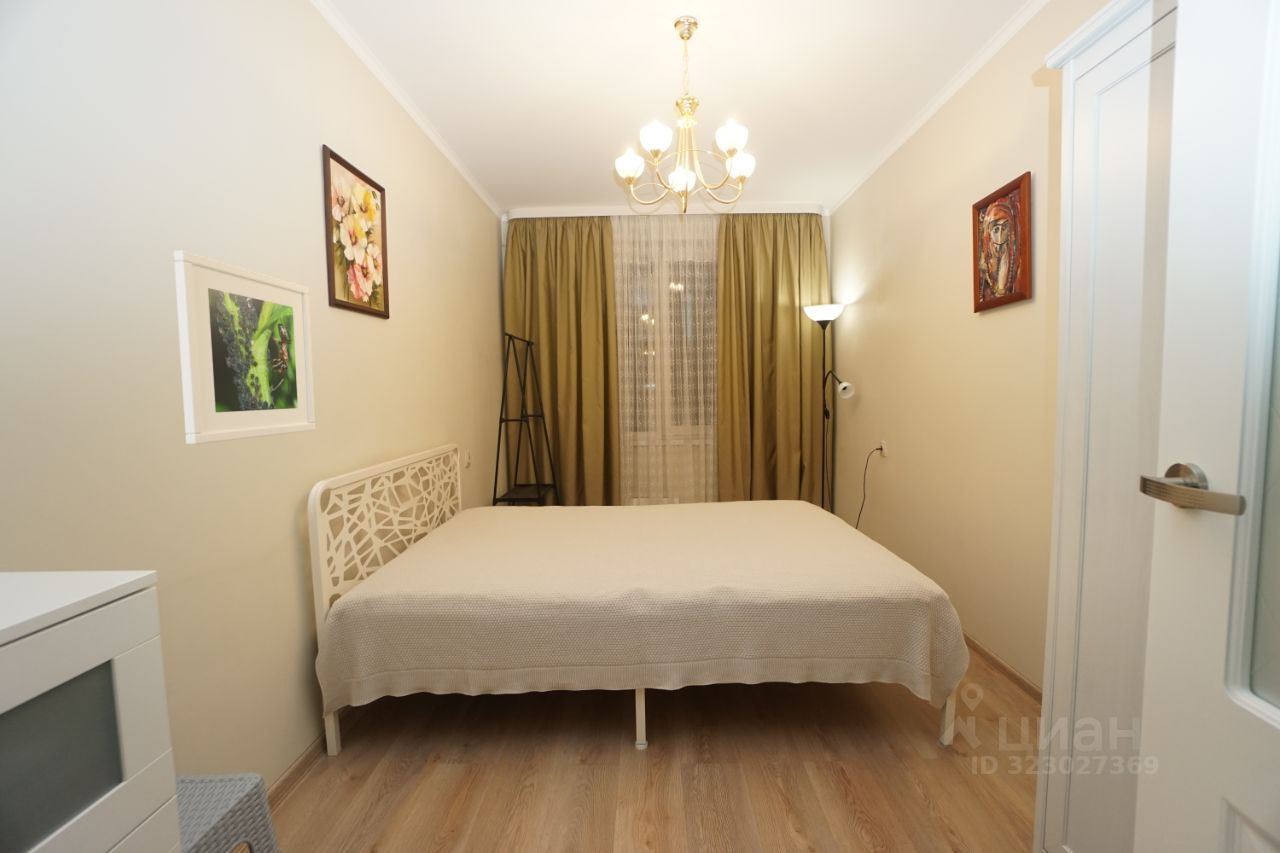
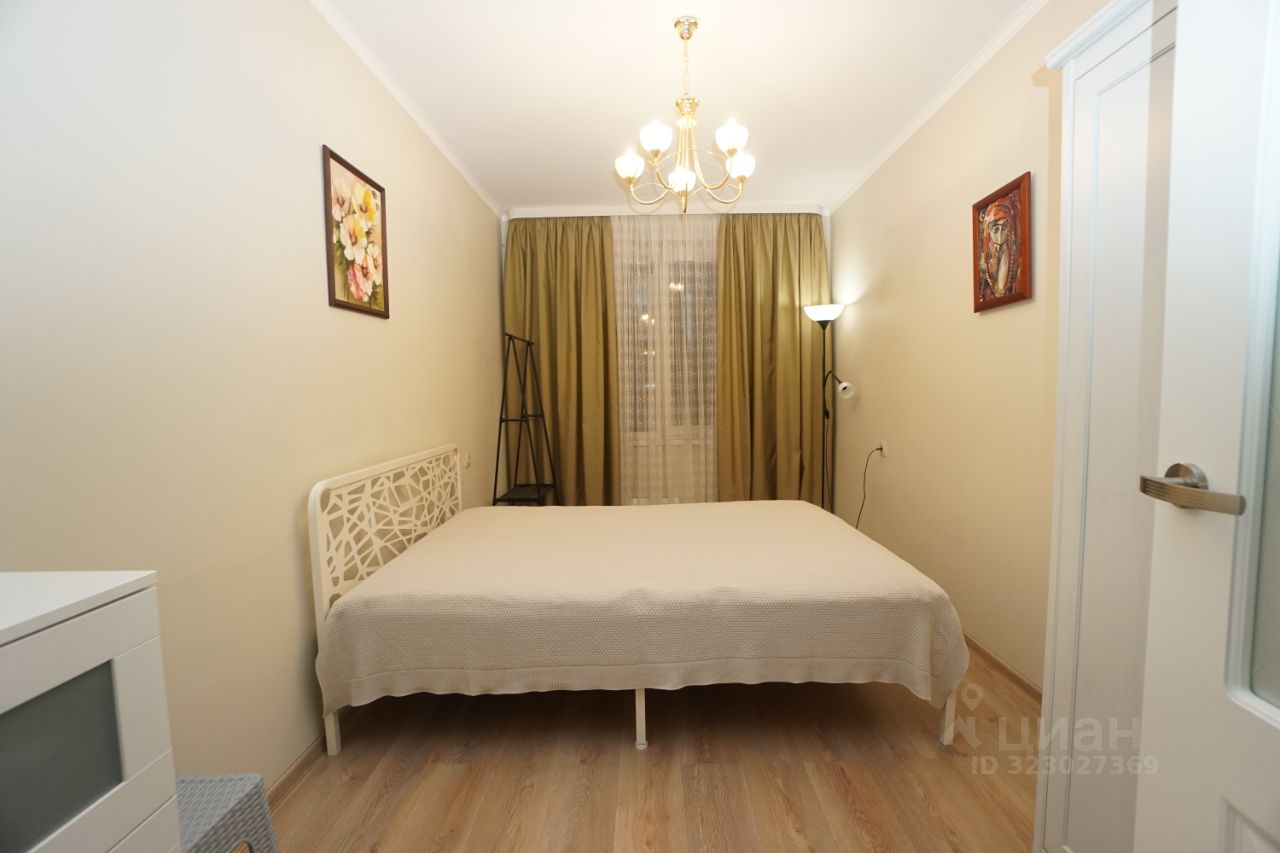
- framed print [172,250,316,445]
